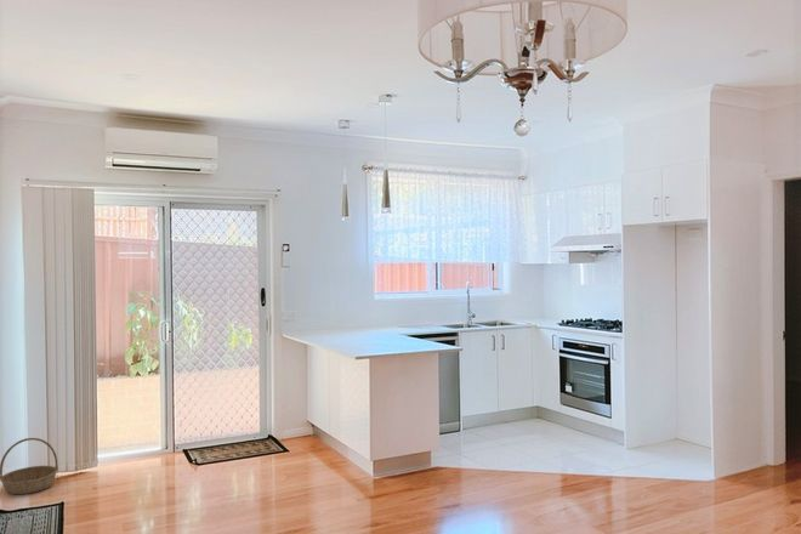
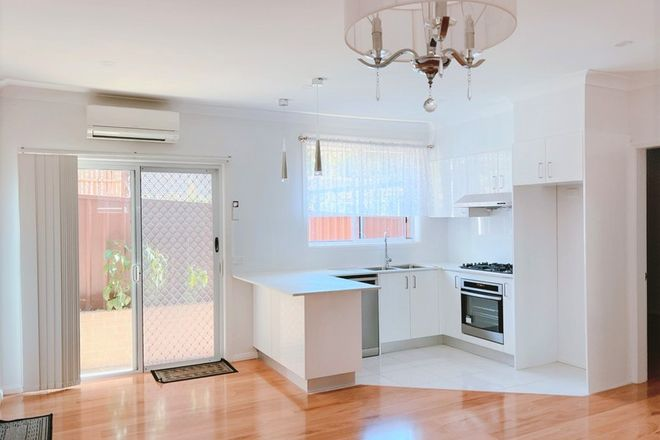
- basket [0,437,59,495]
